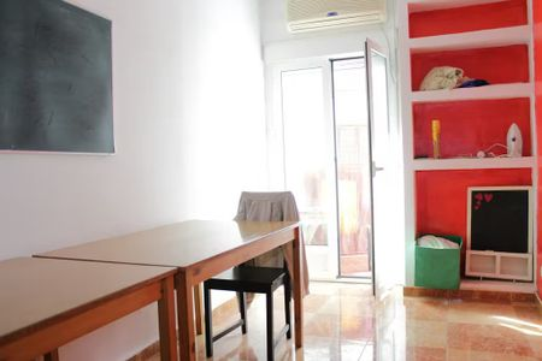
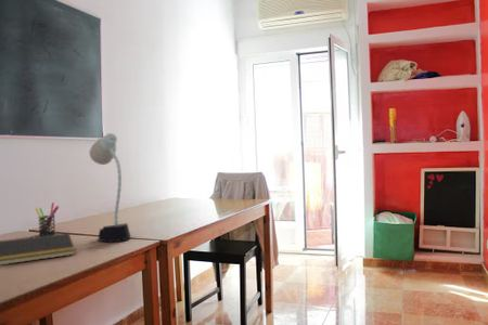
+ desk lamp [88,132,132,243]
+ pen holder [35,202,60,236]
+ notepad [0,232,76,266]
